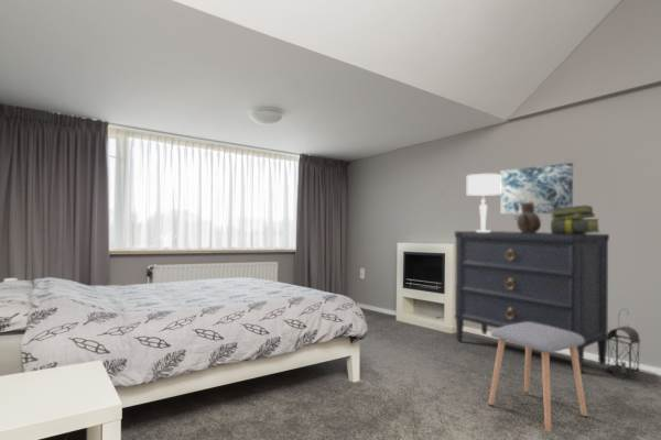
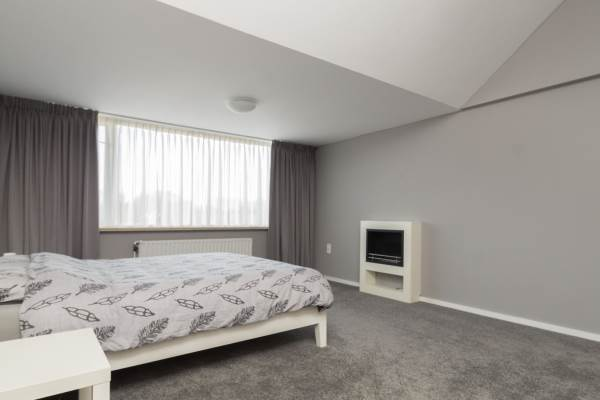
- lantern [606,308,642,380]
- stack of books [549,205,602,234]
- wall art [499,162,574,216]
- vase [513,202,542,233]
- stool [488,322,588,433]
- table lamp [466,173,501,232]
- dresser [454,230,610,374]
